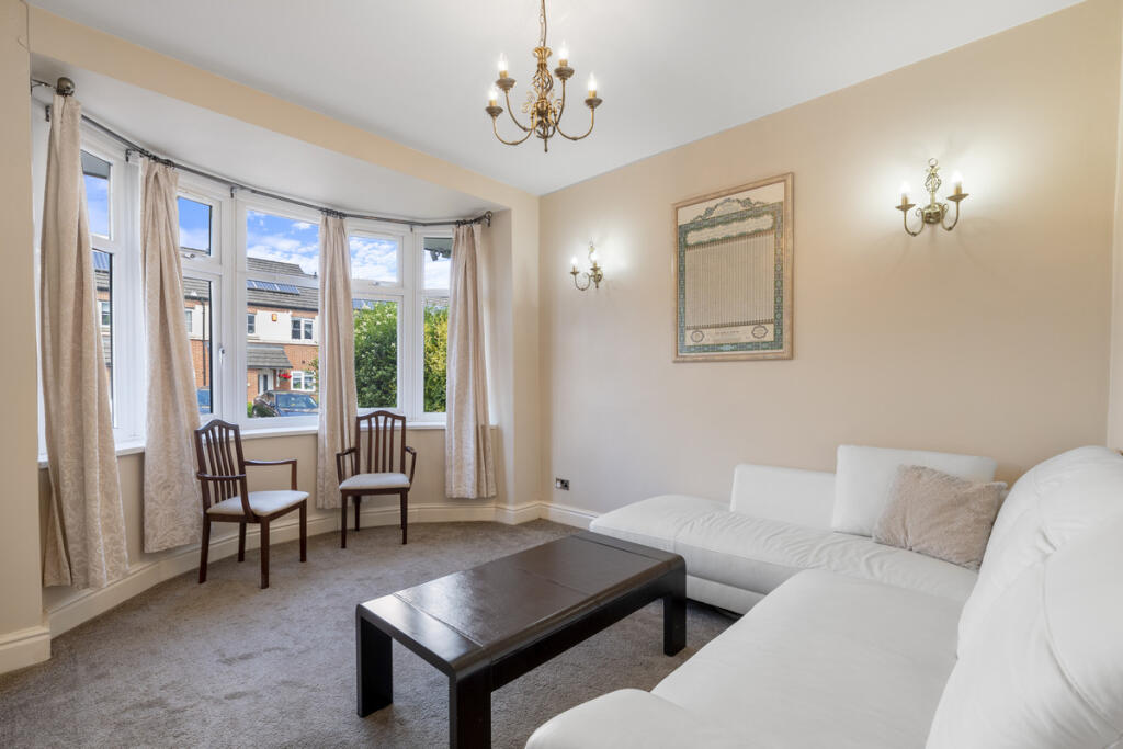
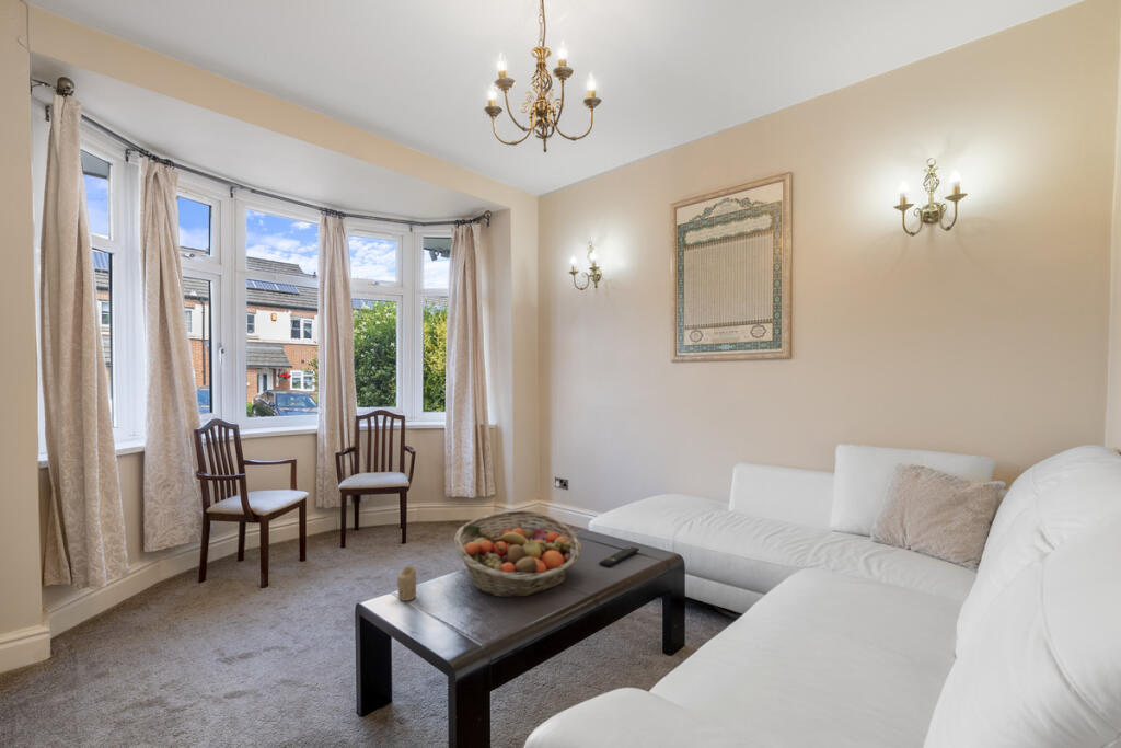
+ fruit basket [453,509,583,599]
+ candle [396,565,417,602]
+ remote control [598,545,640,568]
